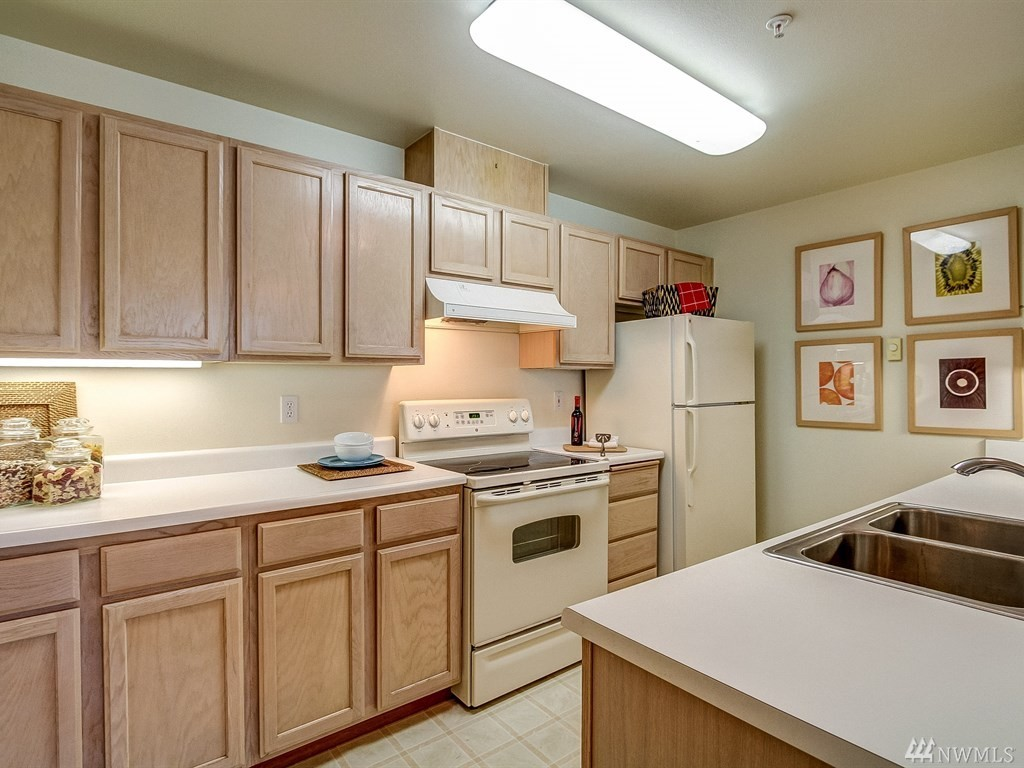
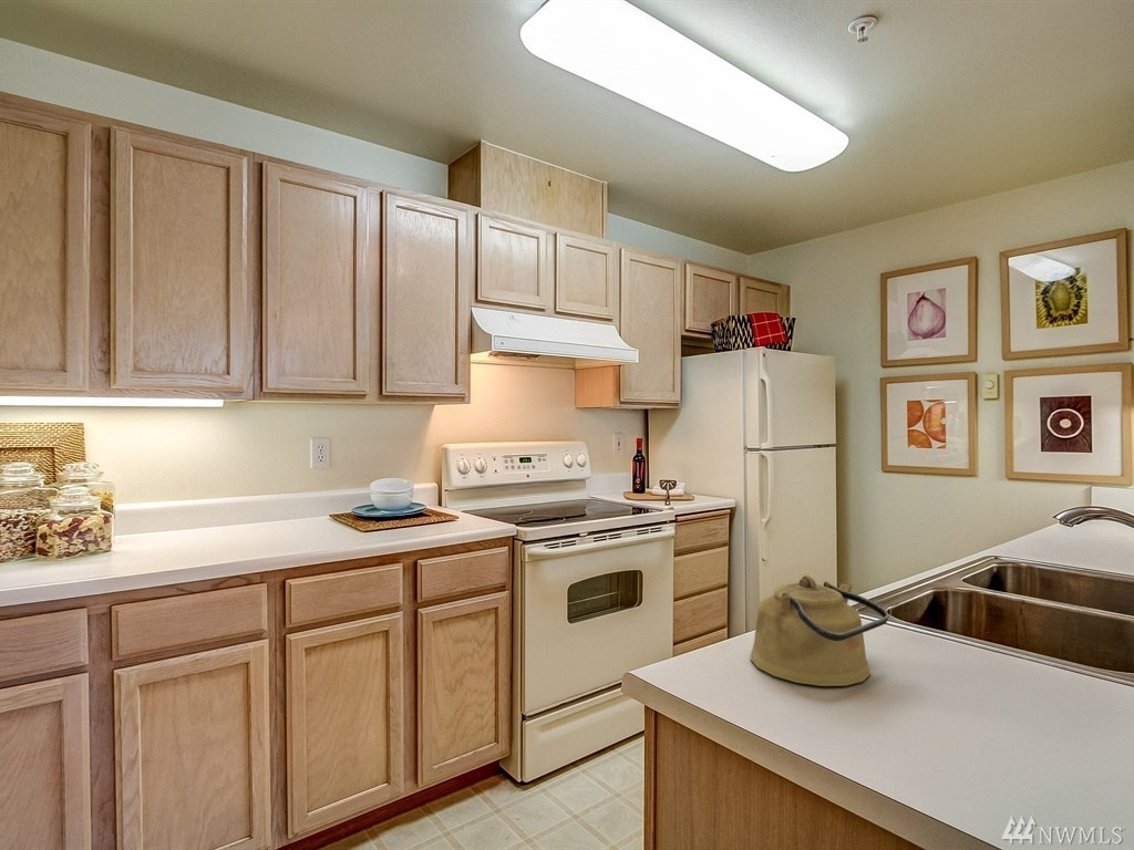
+ kettle [749,574,890,687]
